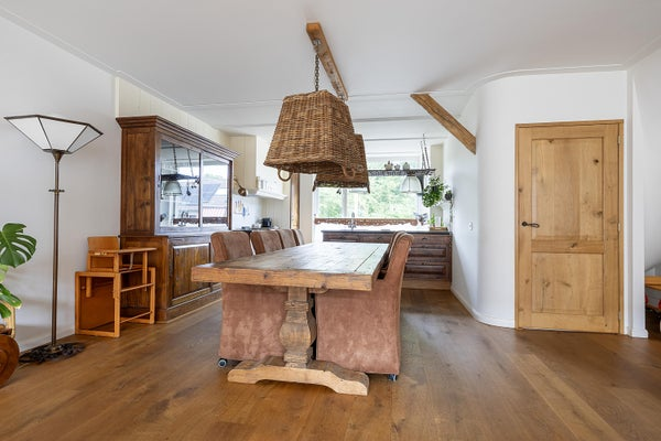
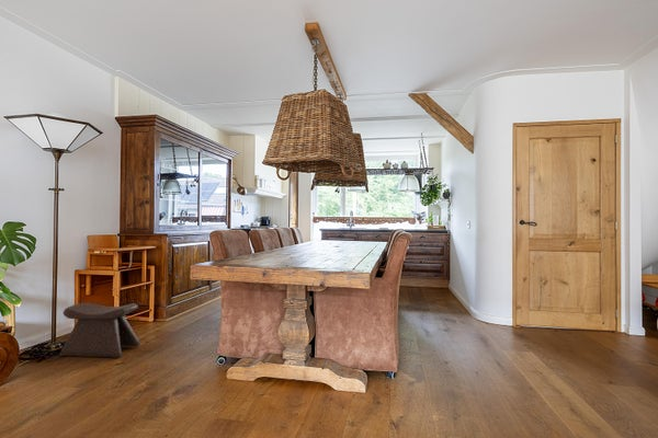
+ stool [59,302,141,359]
